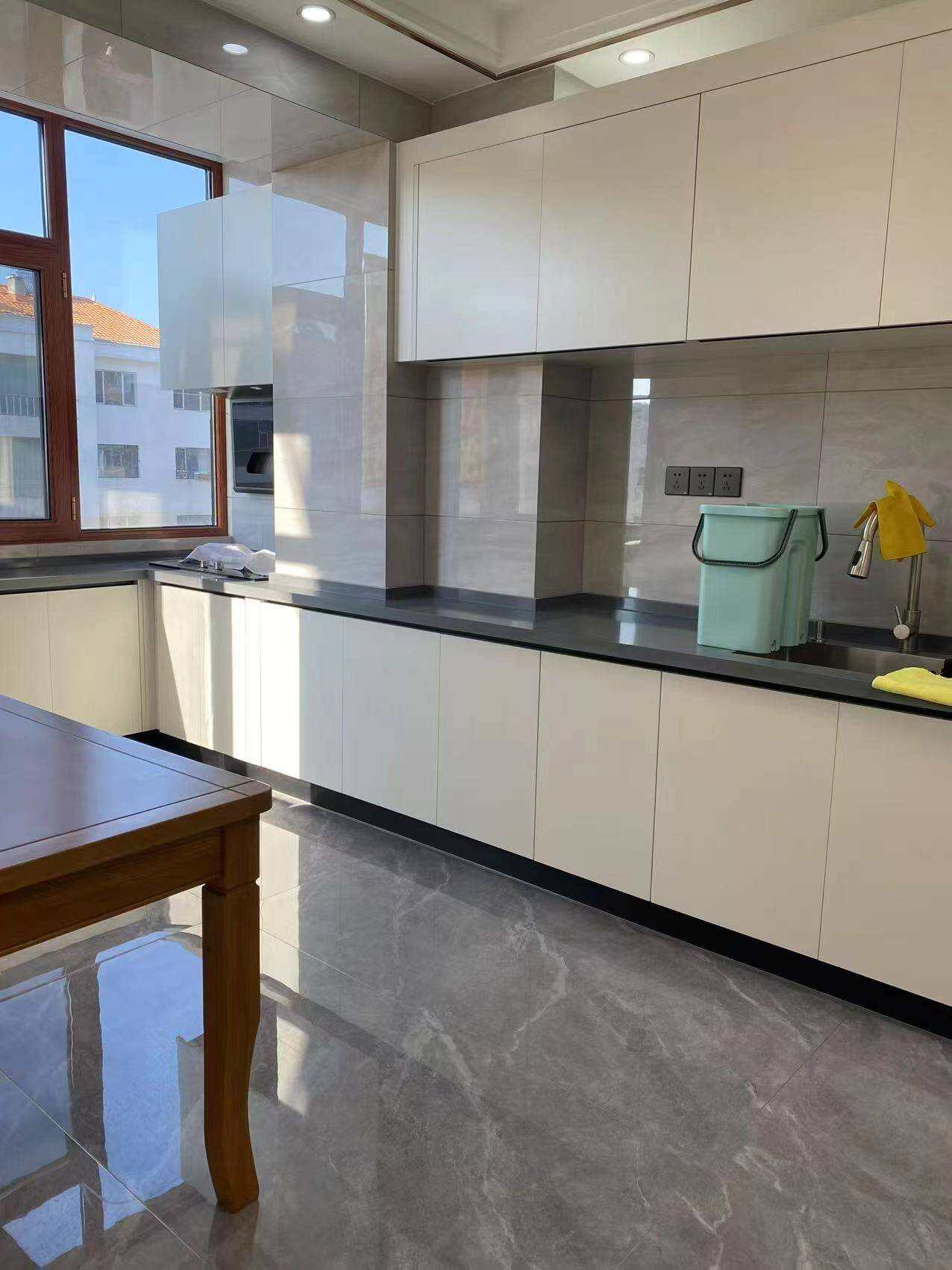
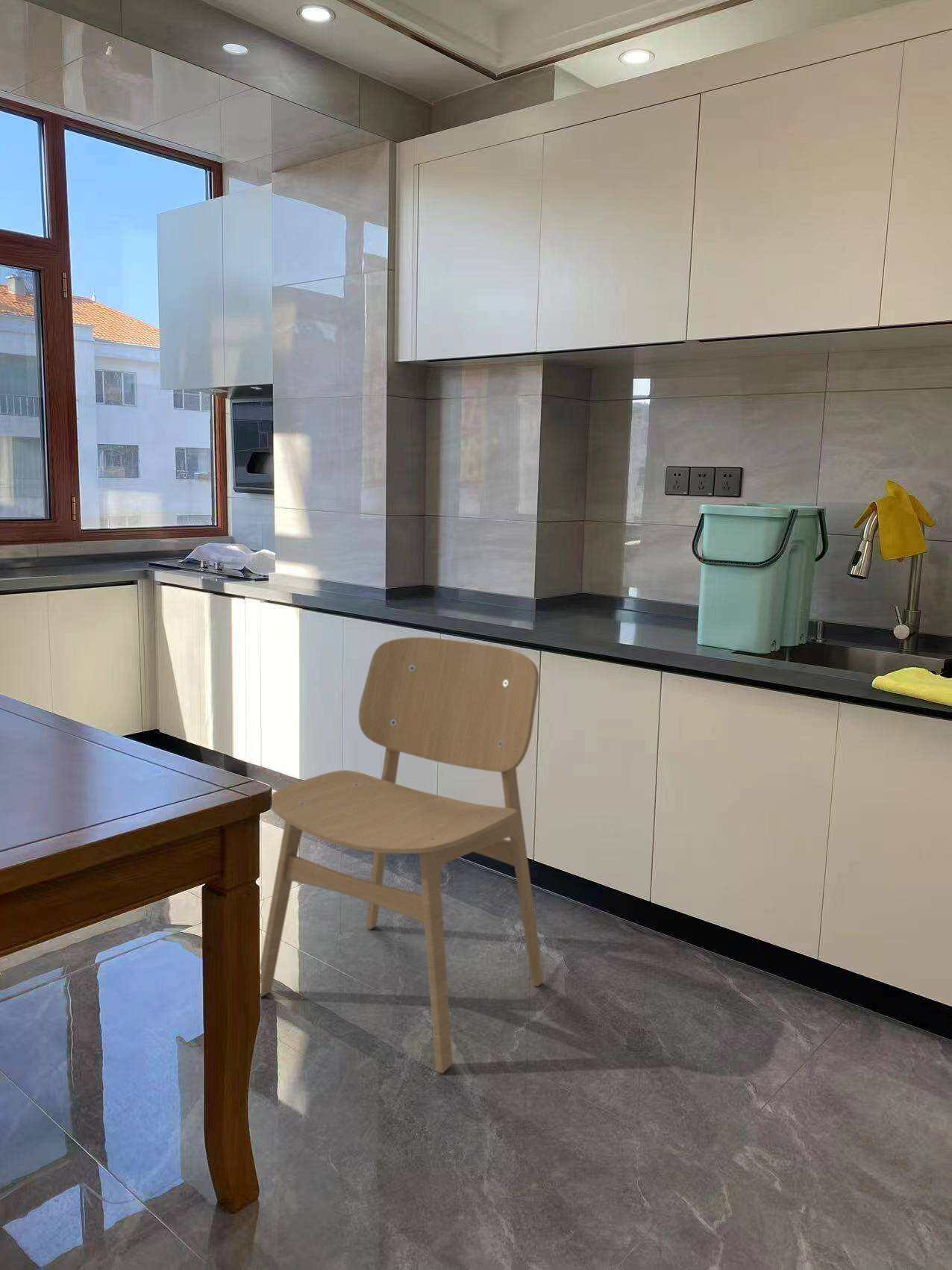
+ dining chair [260,636,543,1074]
